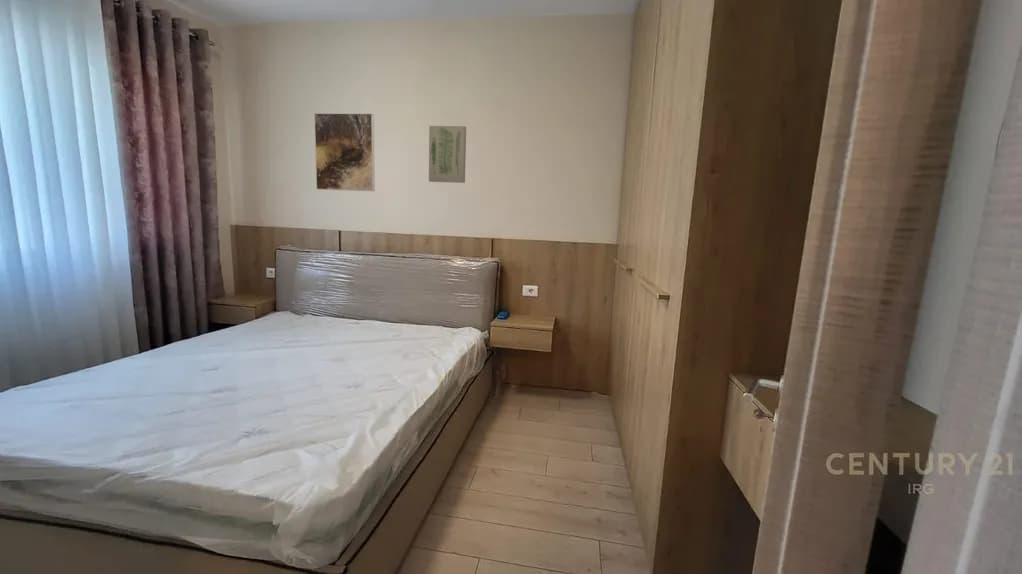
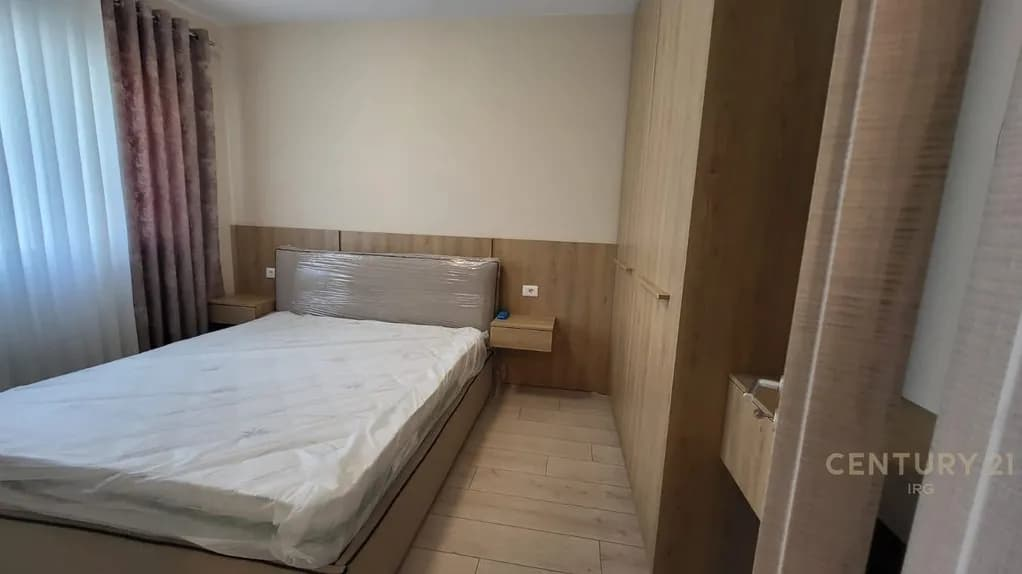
- wall art [428,125,467,184]
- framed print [313,112,376,192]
